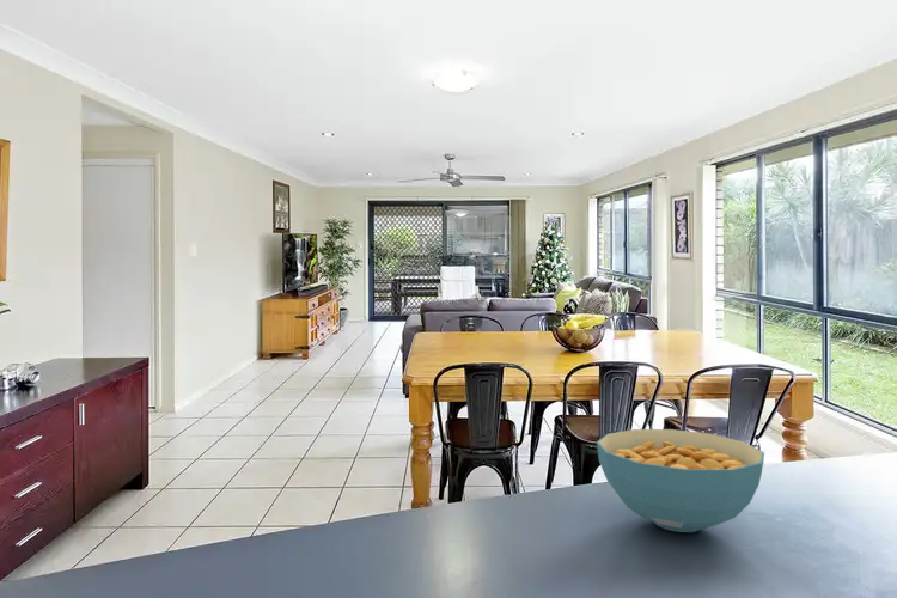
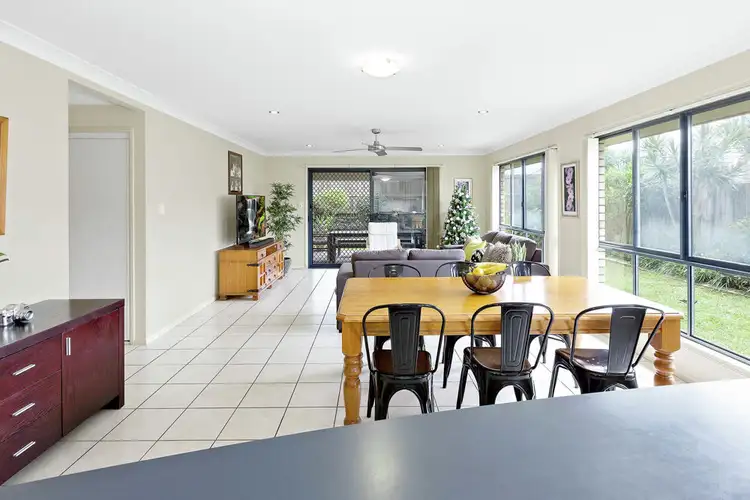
- cereal bowl [596,428,765,533]
